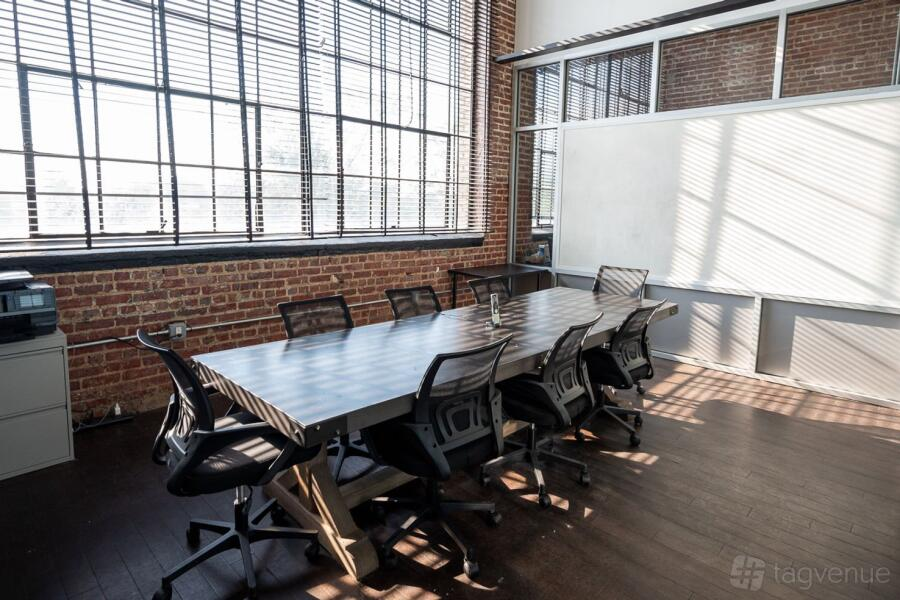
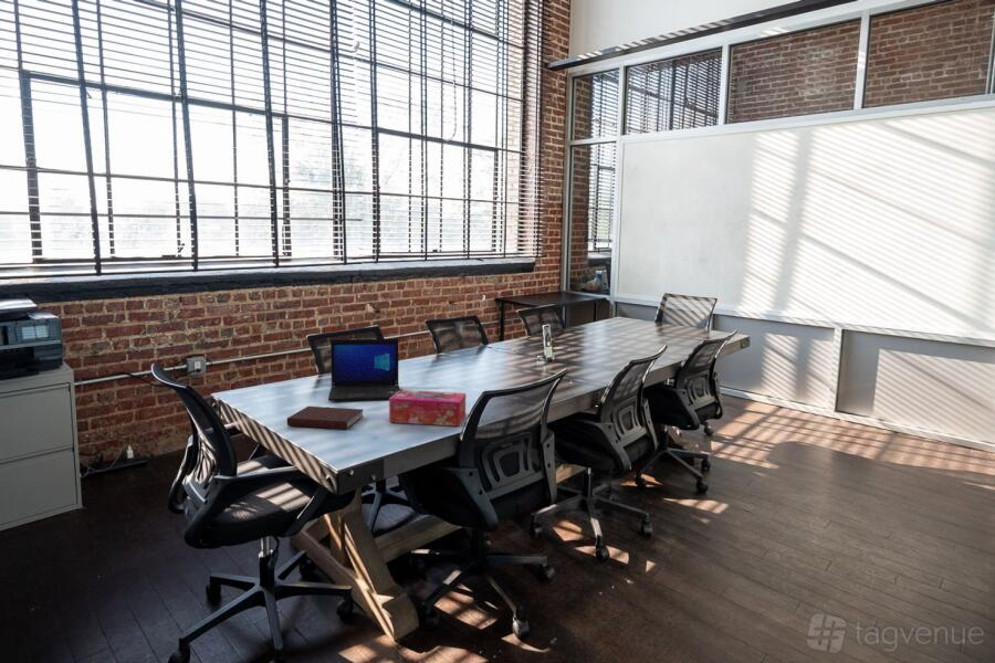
+ notebook [286,406,365,431]
+ laptop [327,338,401,402]
+ tissue box [388,389,467,428]
